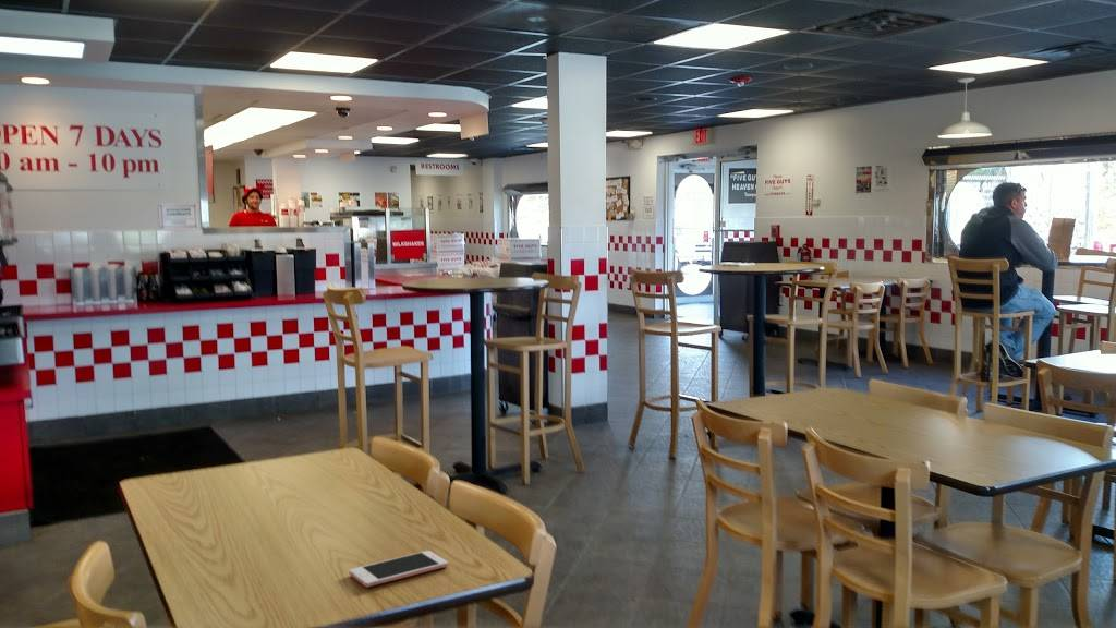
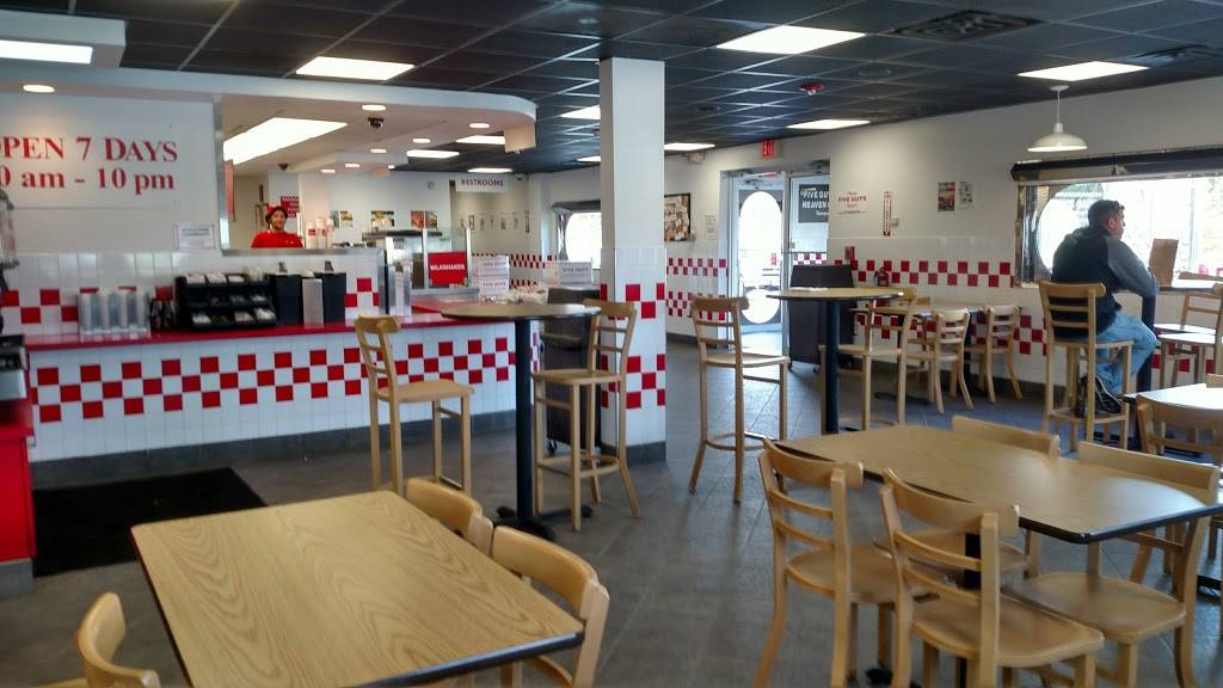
- cell phone [348,550,449,589]
